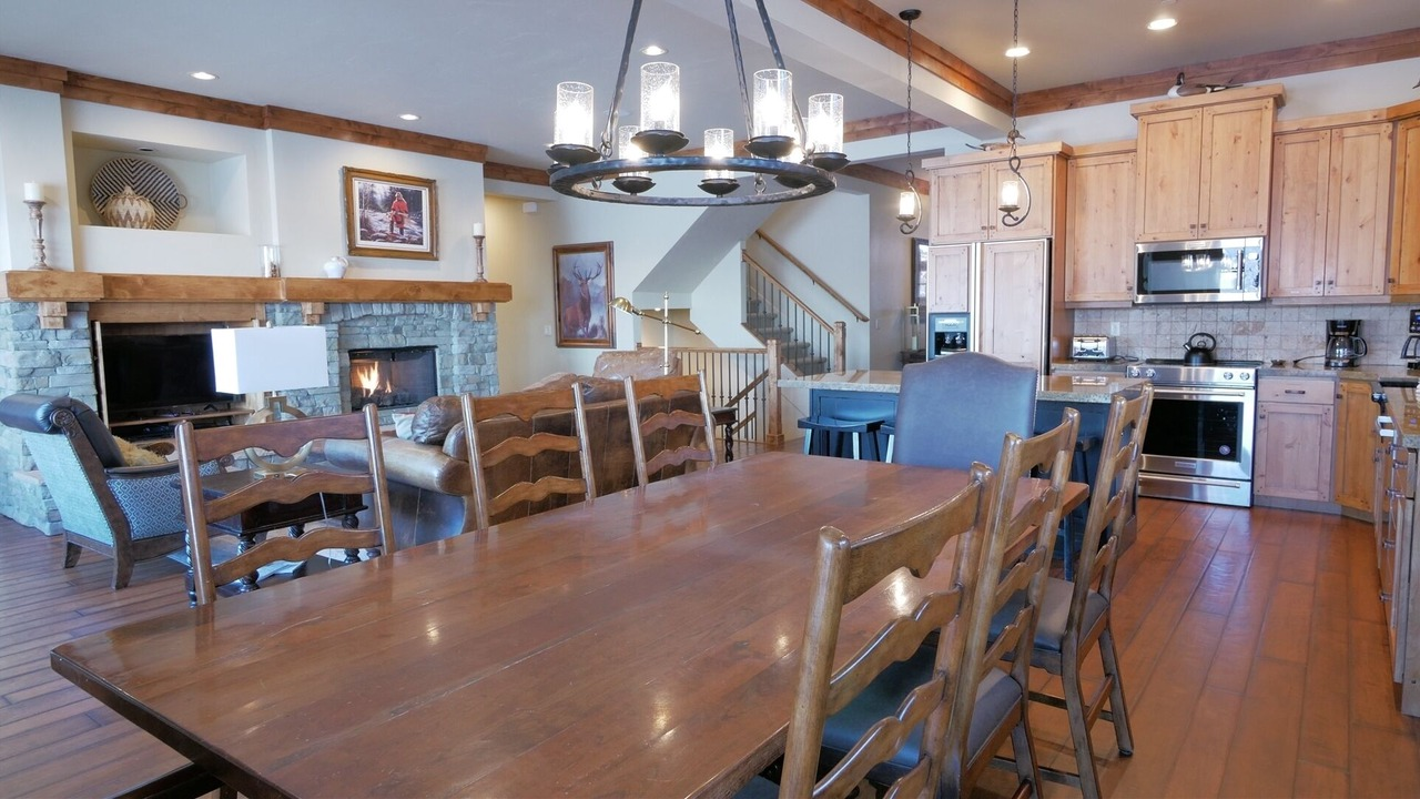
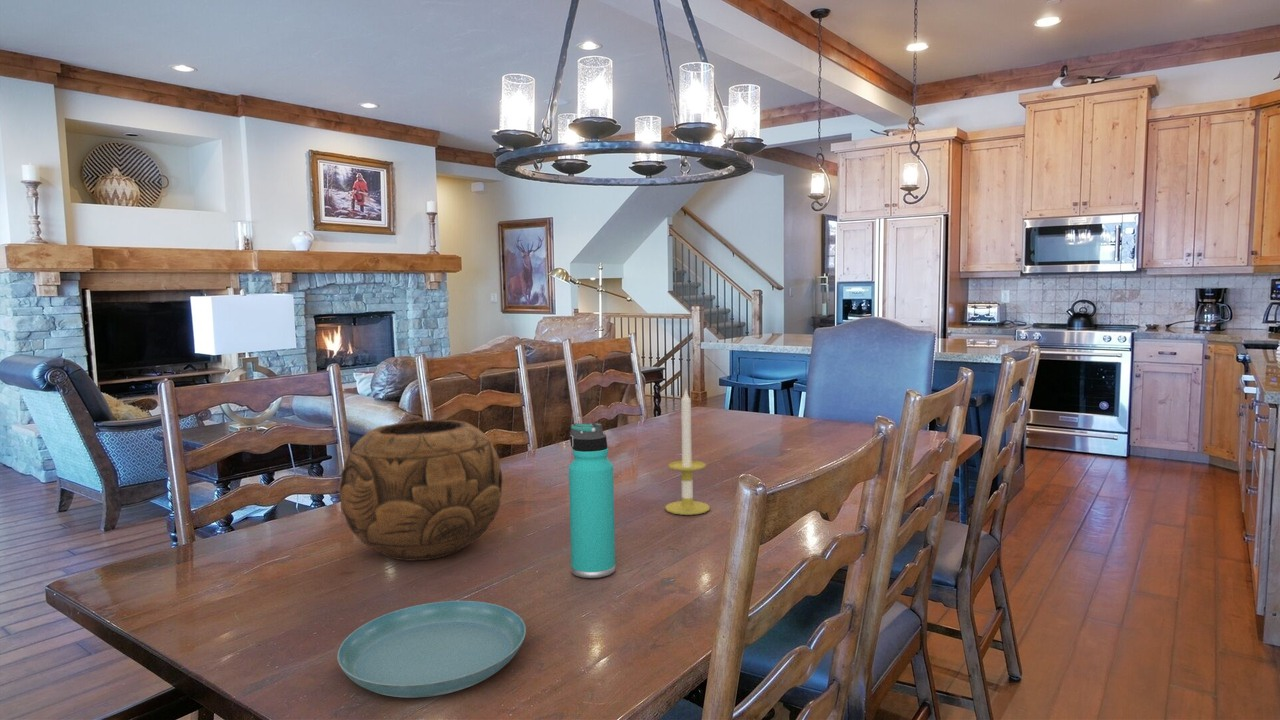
+ thermos bottle [568,422,616,579]
+ decorative bowl [338,419,503,561]
+ candle [664,389,711,516]
+ saucer [336,600,527,699]
